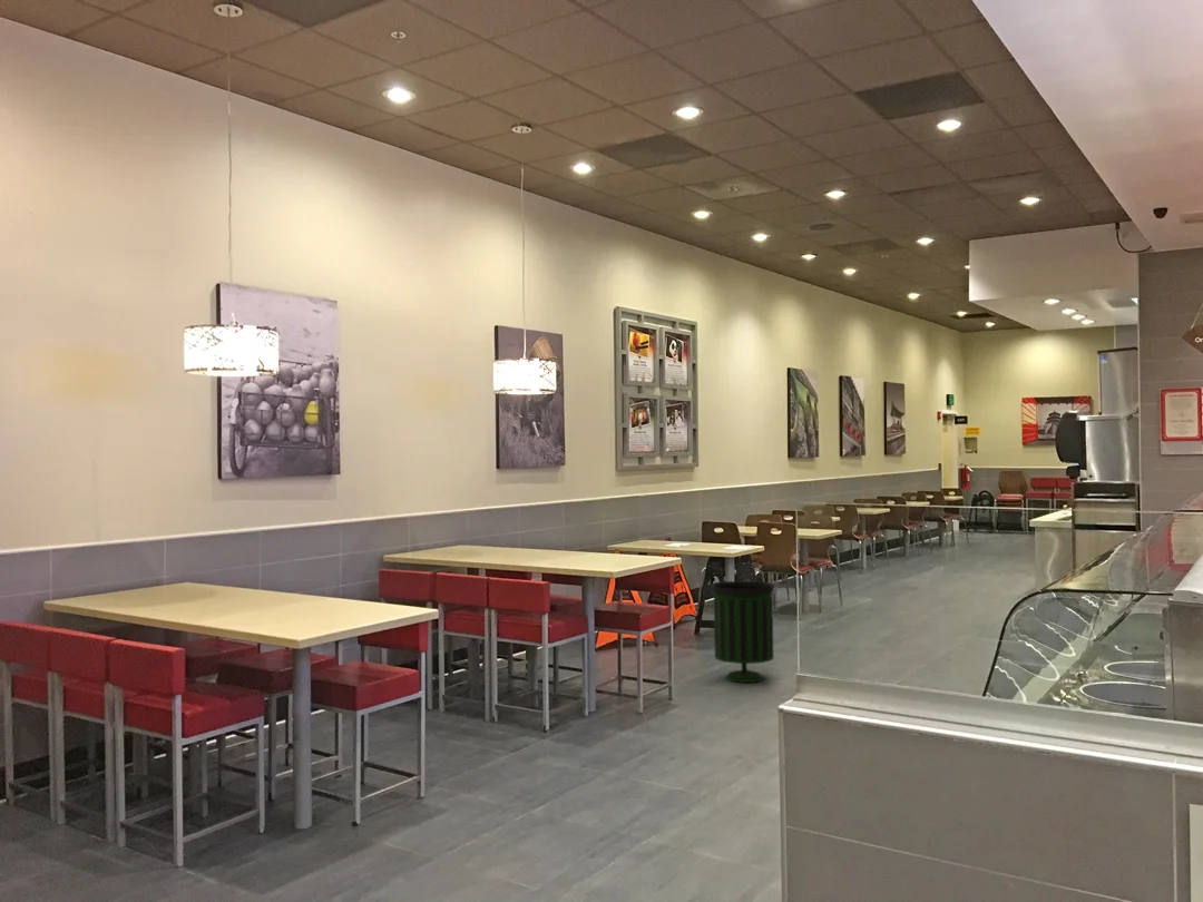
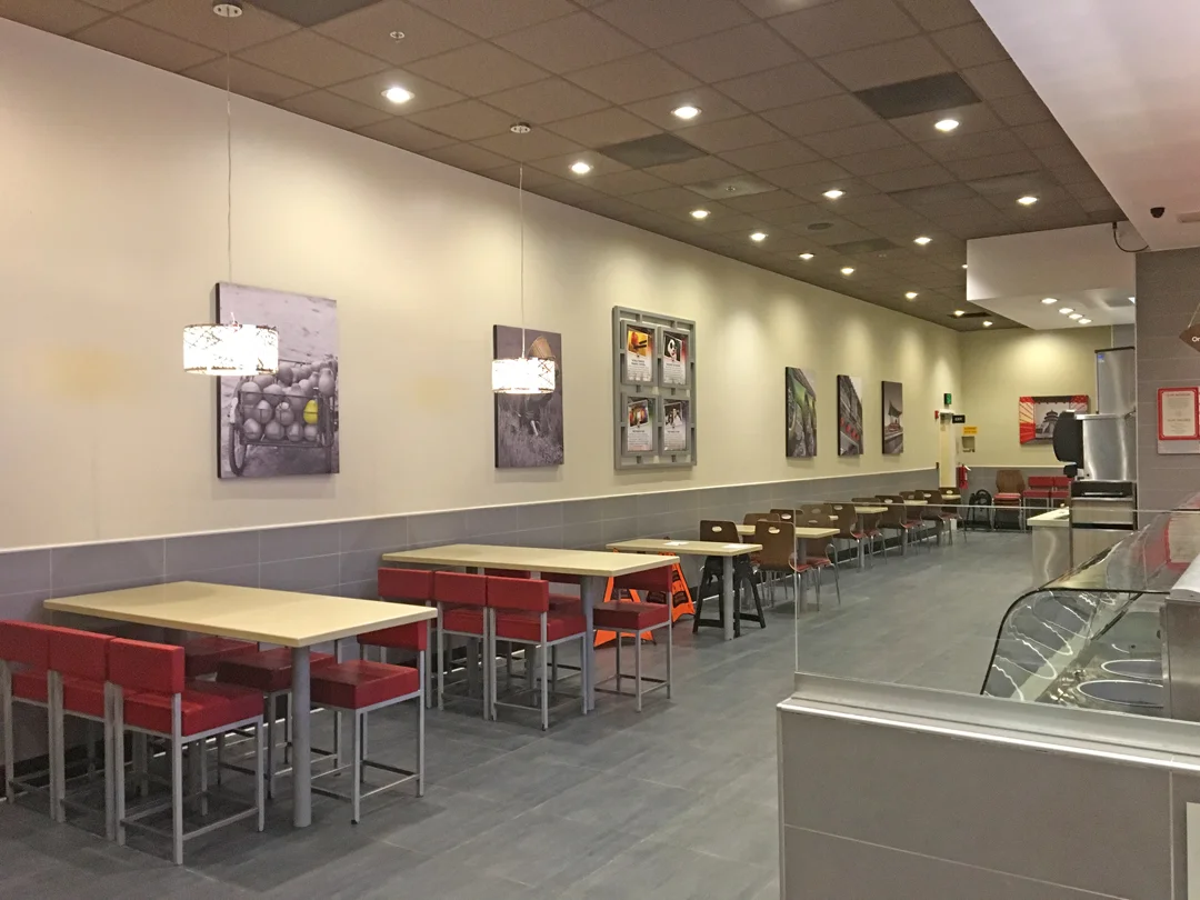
- trash can [710,580,775,684]
